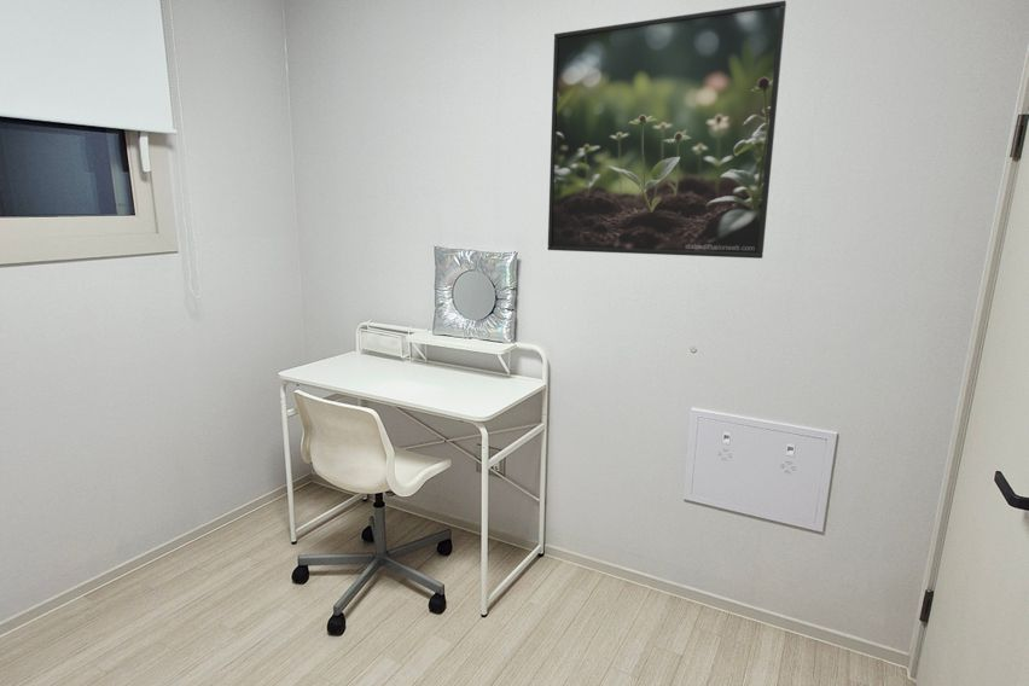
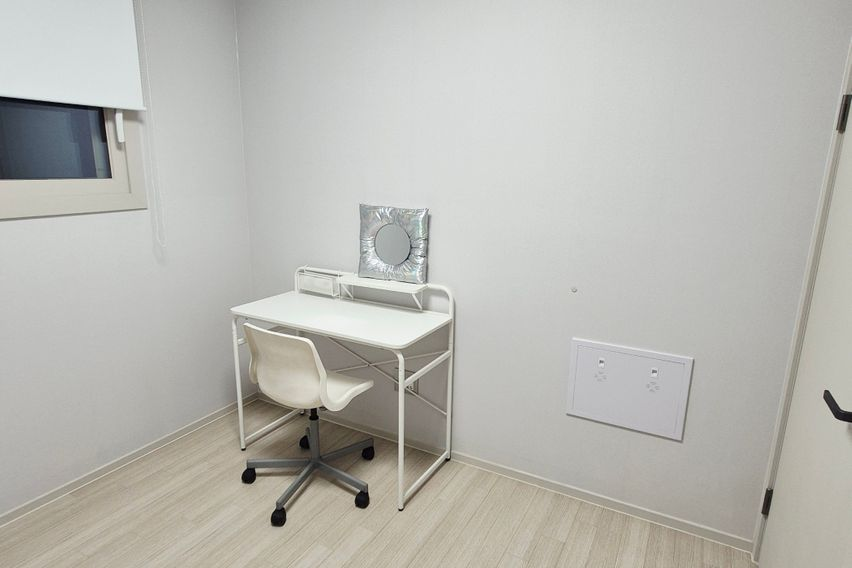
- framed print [547,0,787,260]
